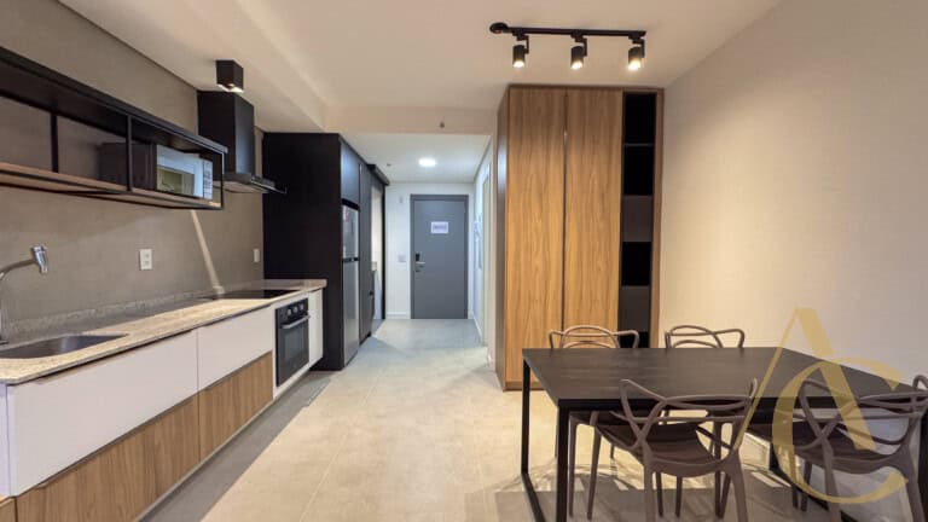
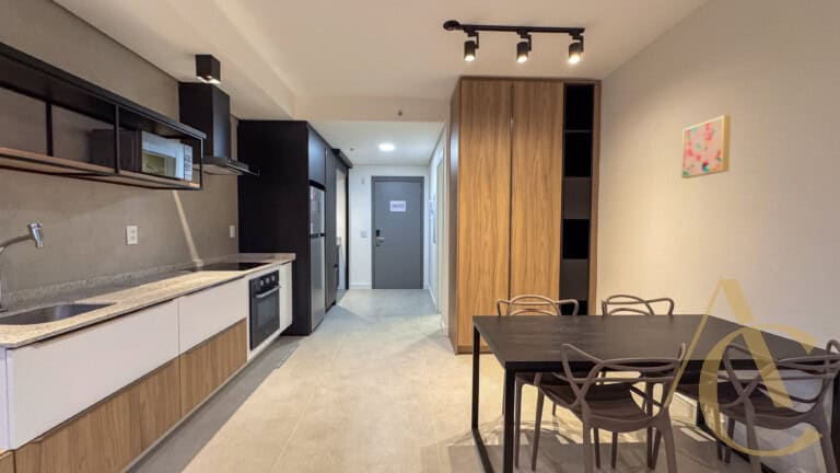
+ wall art [680,114,732,180]
